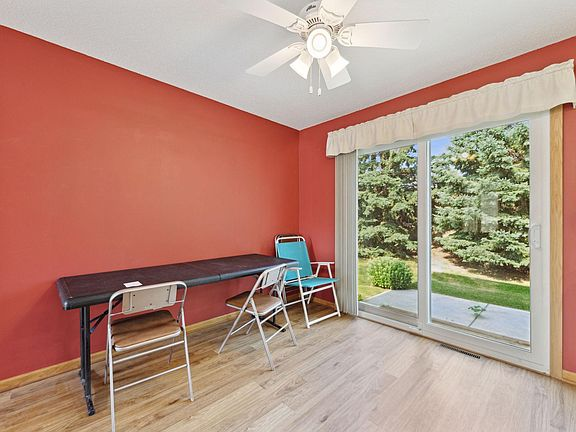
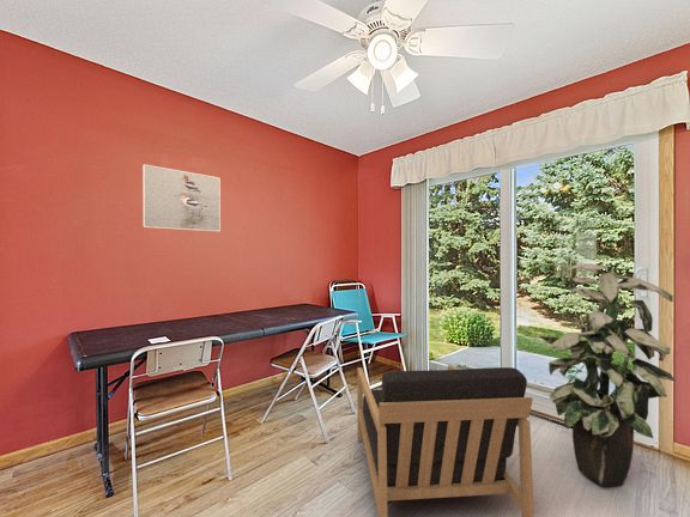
+ indoor plant [537,262,676,487]
+ armchair [356,364,535,517]
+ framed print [141,164,222,232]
